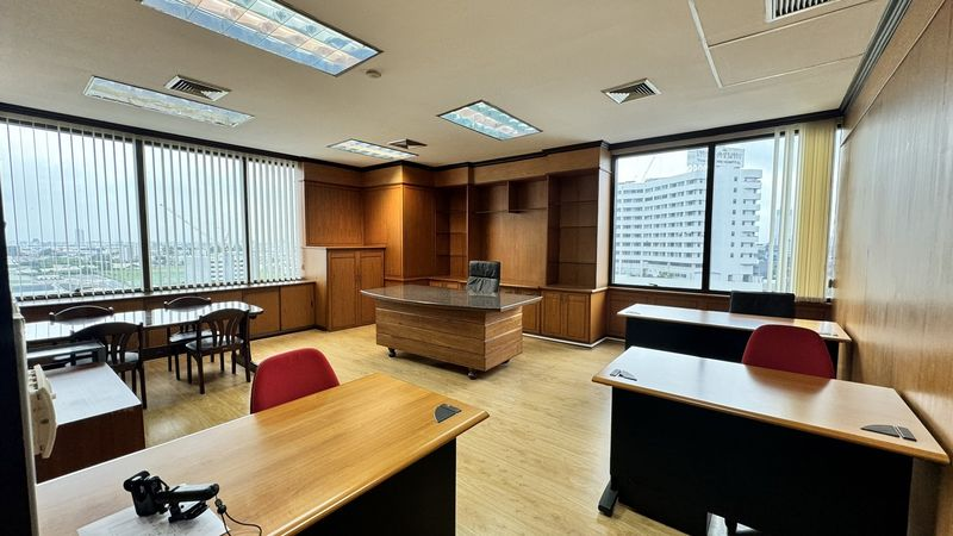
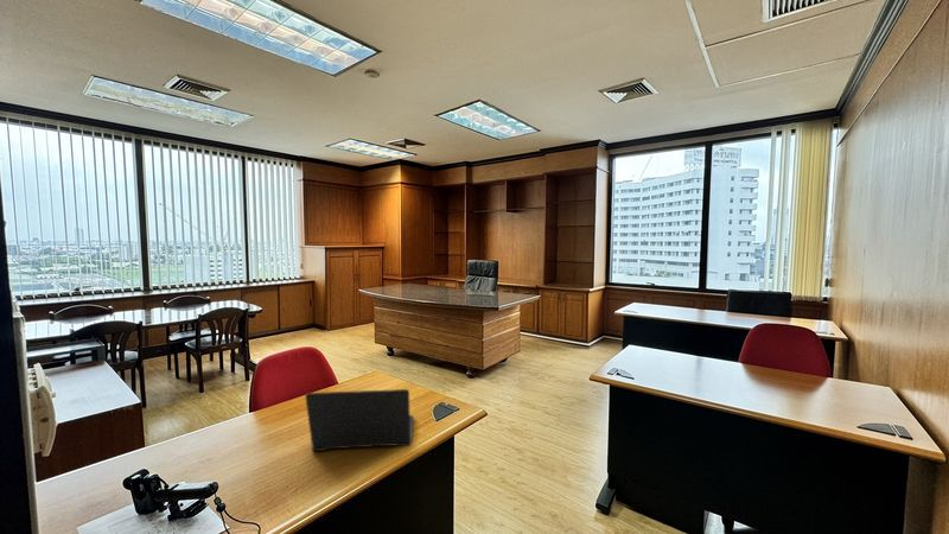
+ laptop [304,388,415,452]
